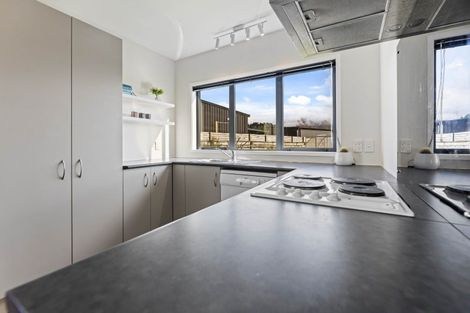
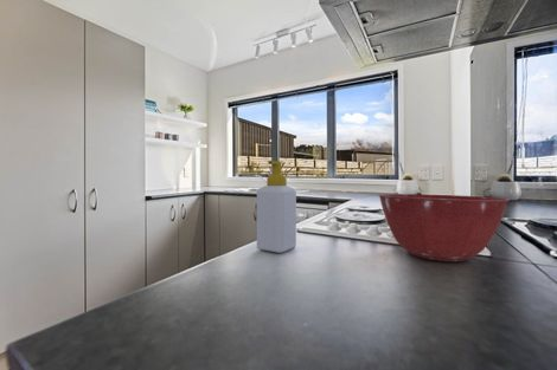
+ soap bottle [256,160,297,254]
+ mixing bowl [377,193,511,262]
